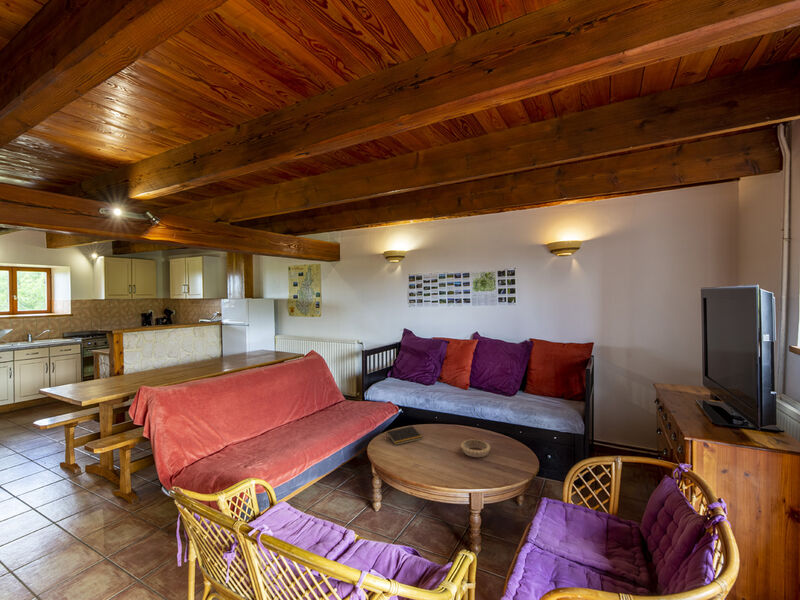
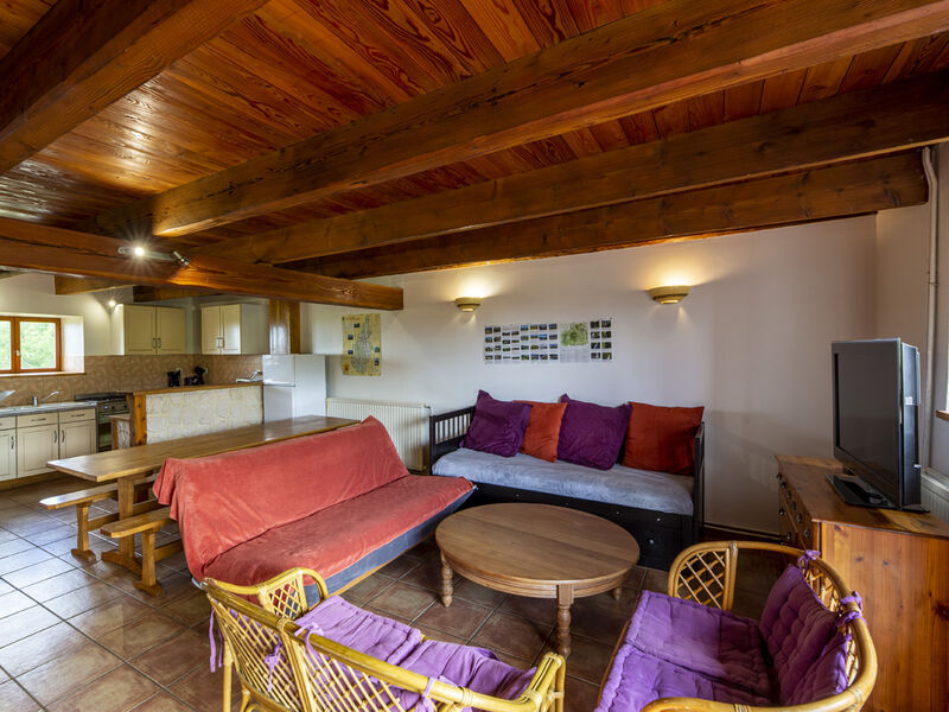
- notepad [385,425,424,446]
- decorative bowl [460,439,491,458]
